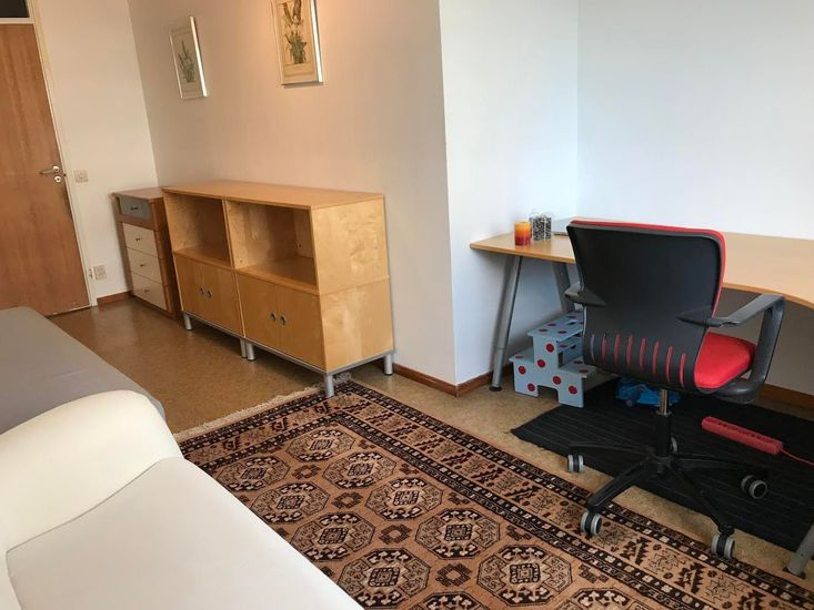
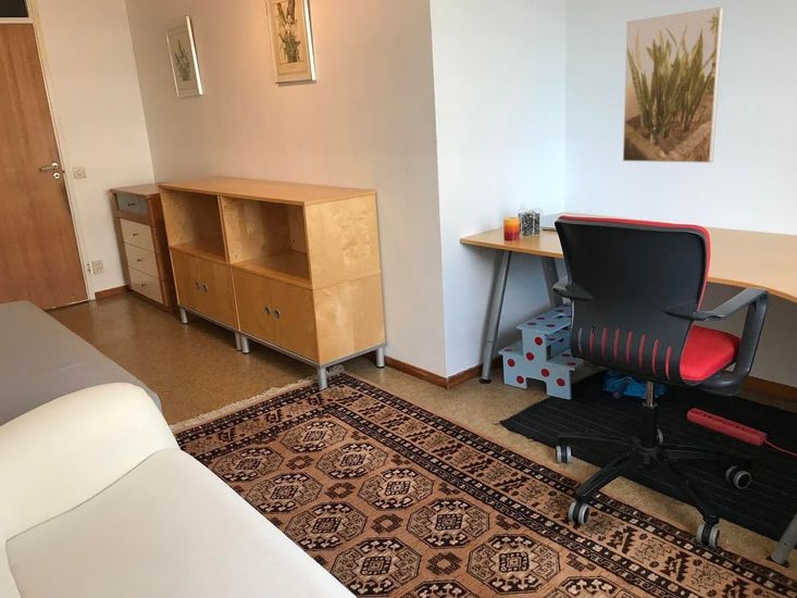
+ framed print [622,5,725,164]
